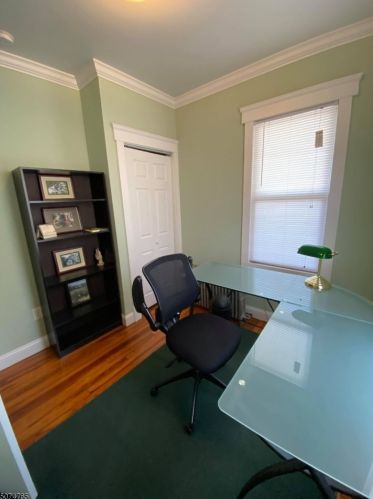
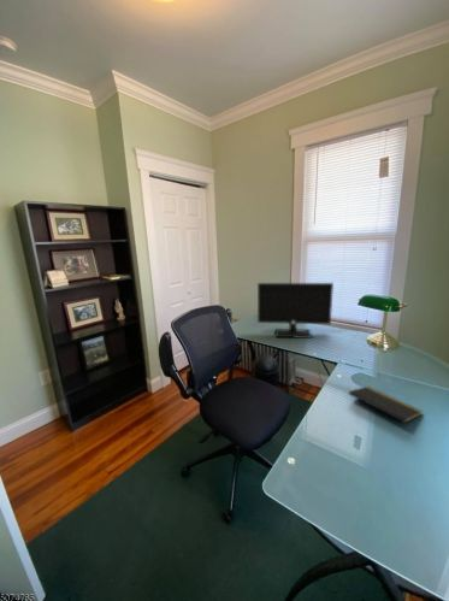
+ monitor [256,282,335,340]
+ notepad [348,385,424,432]
